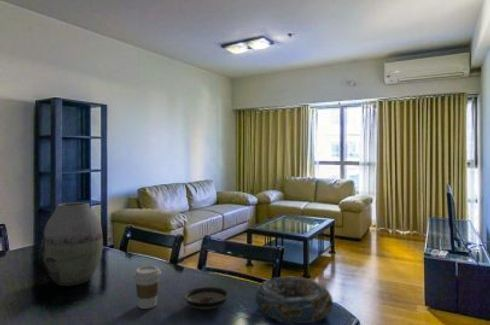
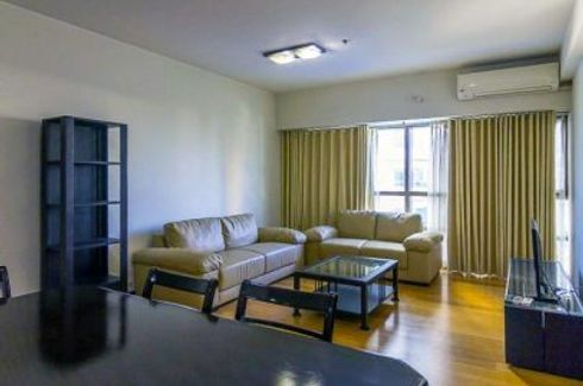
- decorative bowl [254,276,334,325]
- coffee cup [132,265,162,310]
- saucer [182,286,230,311]
- vase [41,201,104,287]
